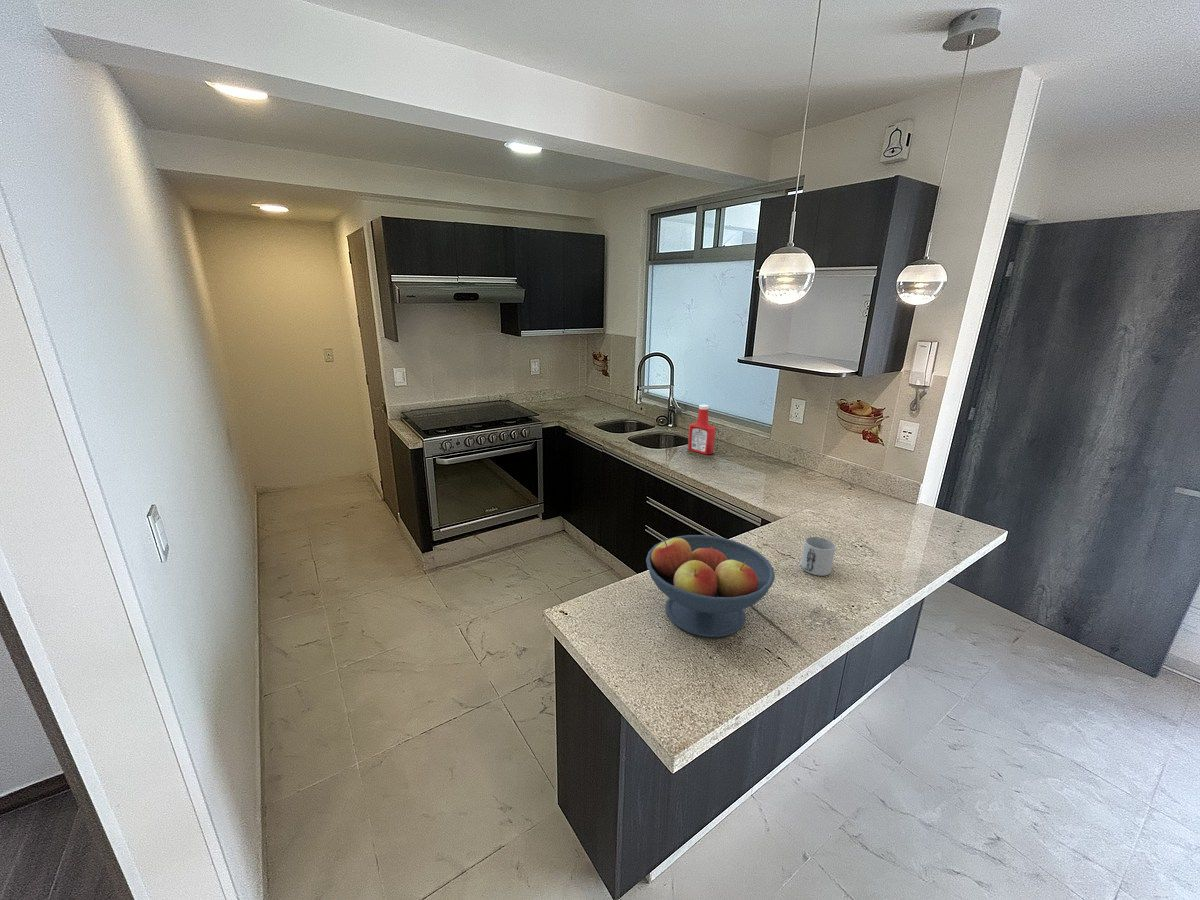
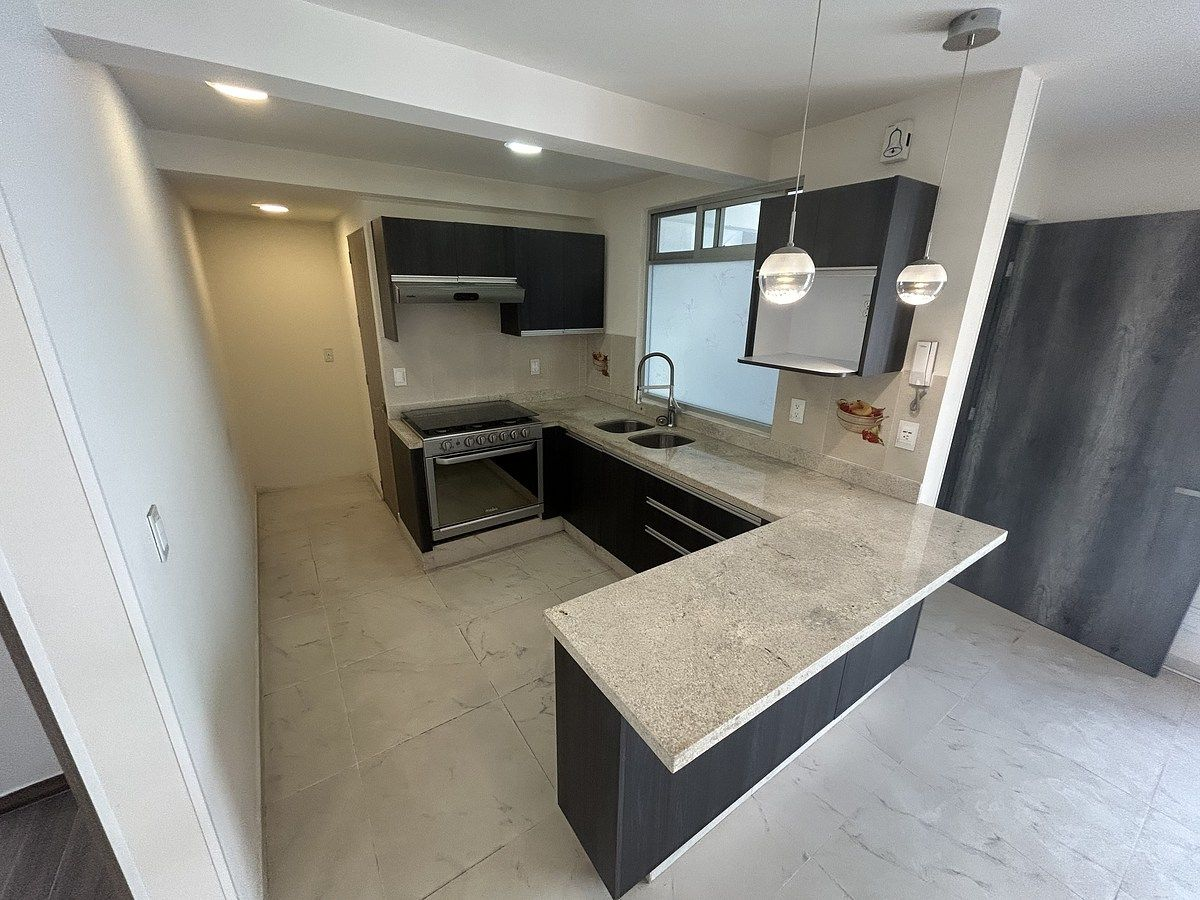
- fruit bowl [645,534,776,638]
- mug [800,536,836,577]
- soap bottle [687,404,717,455]
